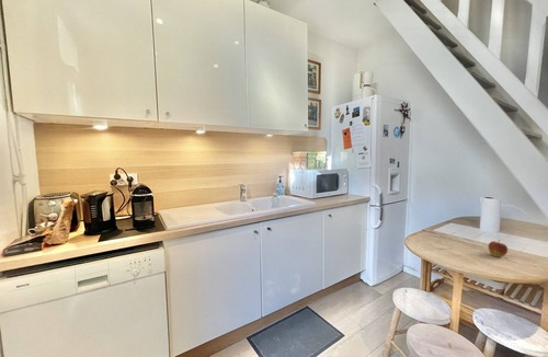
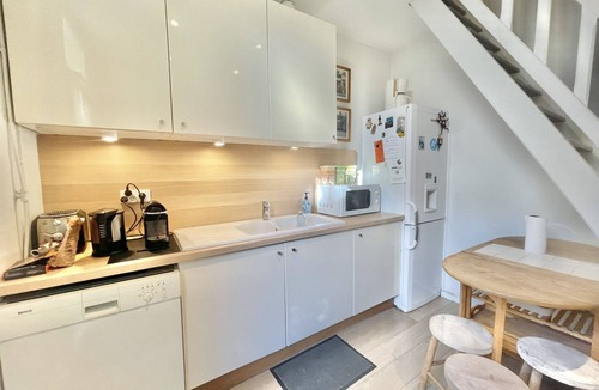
- fruit [488,239,509,258]
